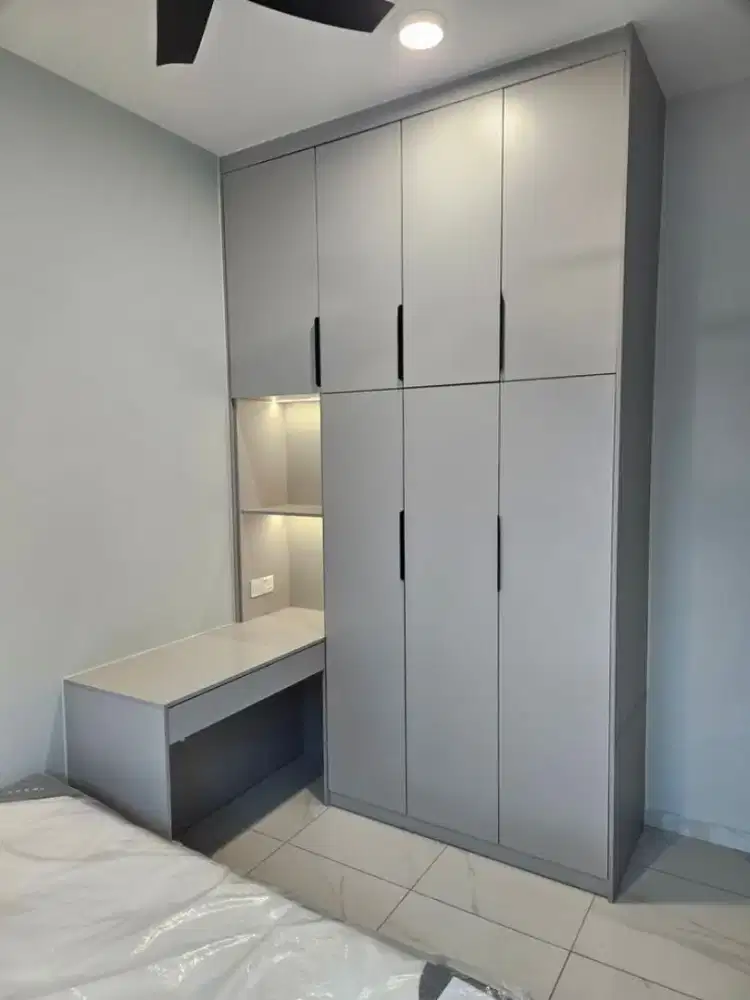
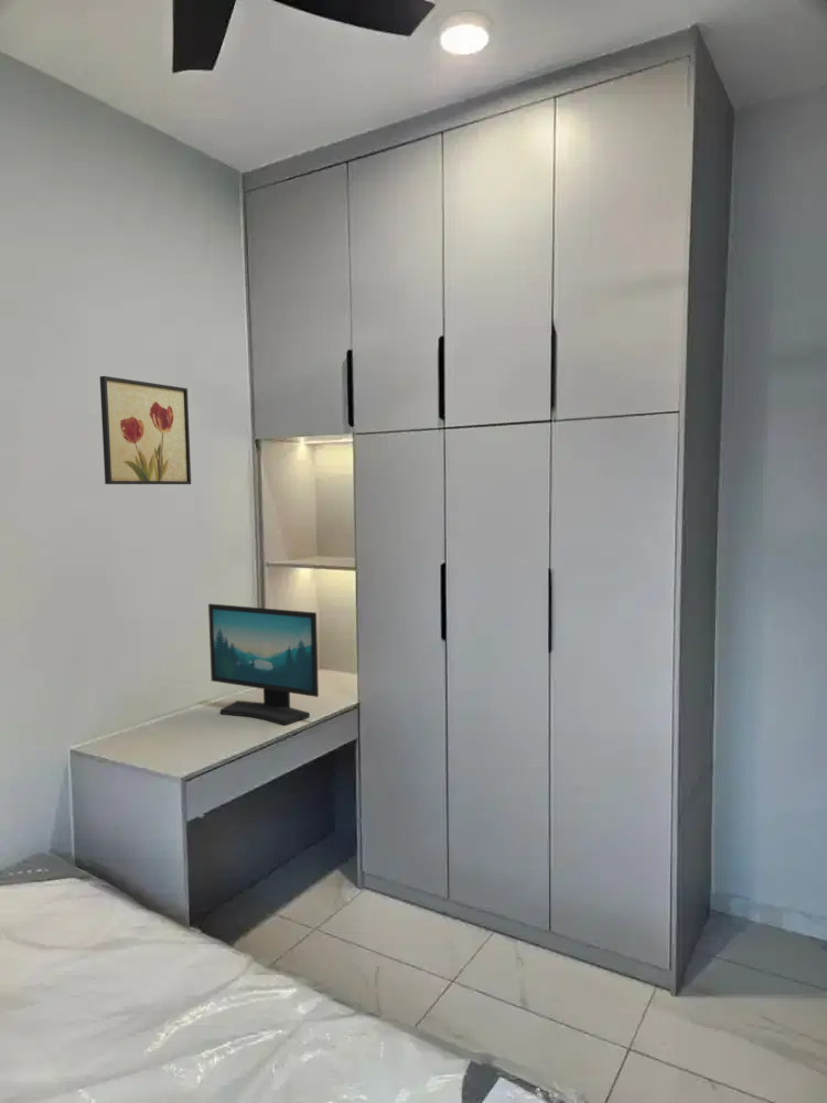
+ computer monitor [207,602,320,727]
+ wall art [99,375,192,485]
